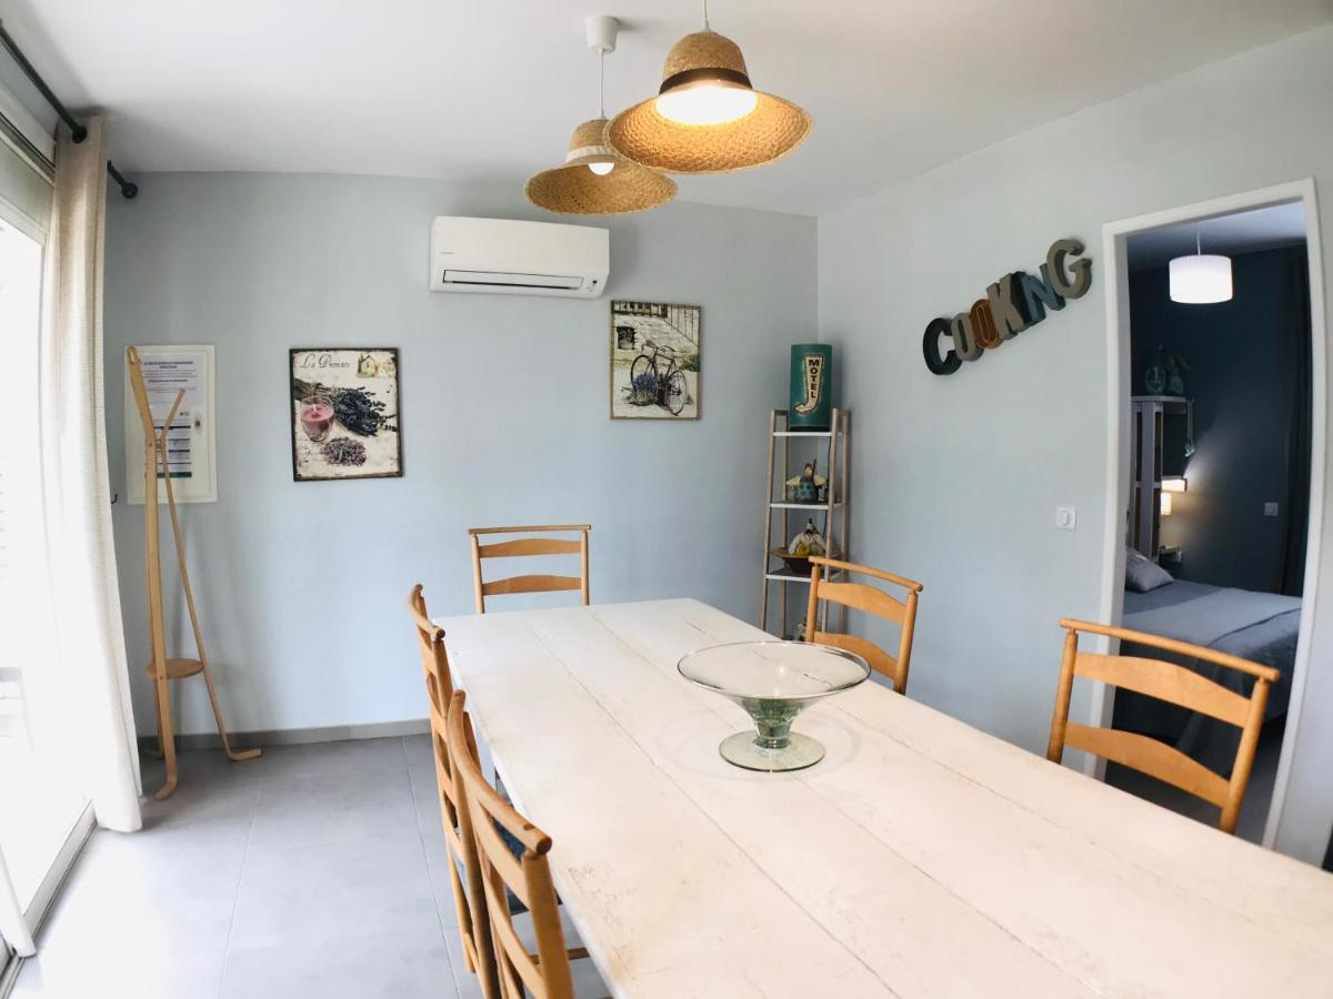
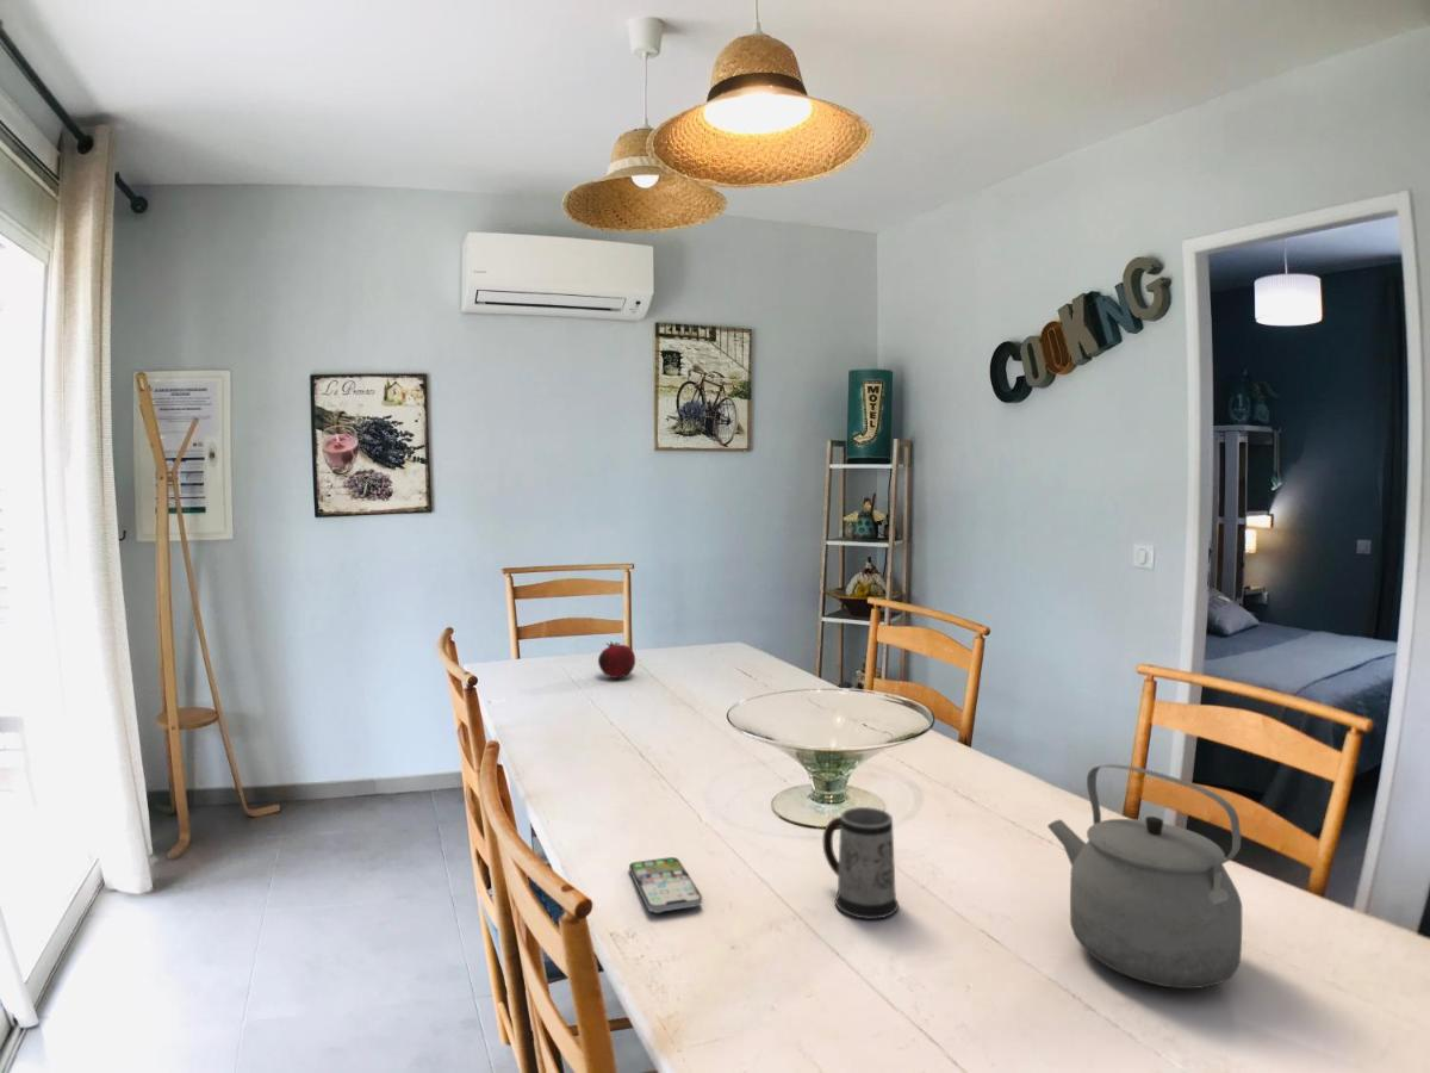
+ fruit [597,640,636,680]
+ mug [821,806,900,920]
+ tea kettle [1046,763,1243,990]
+ smartphone [628,856,703,914]
